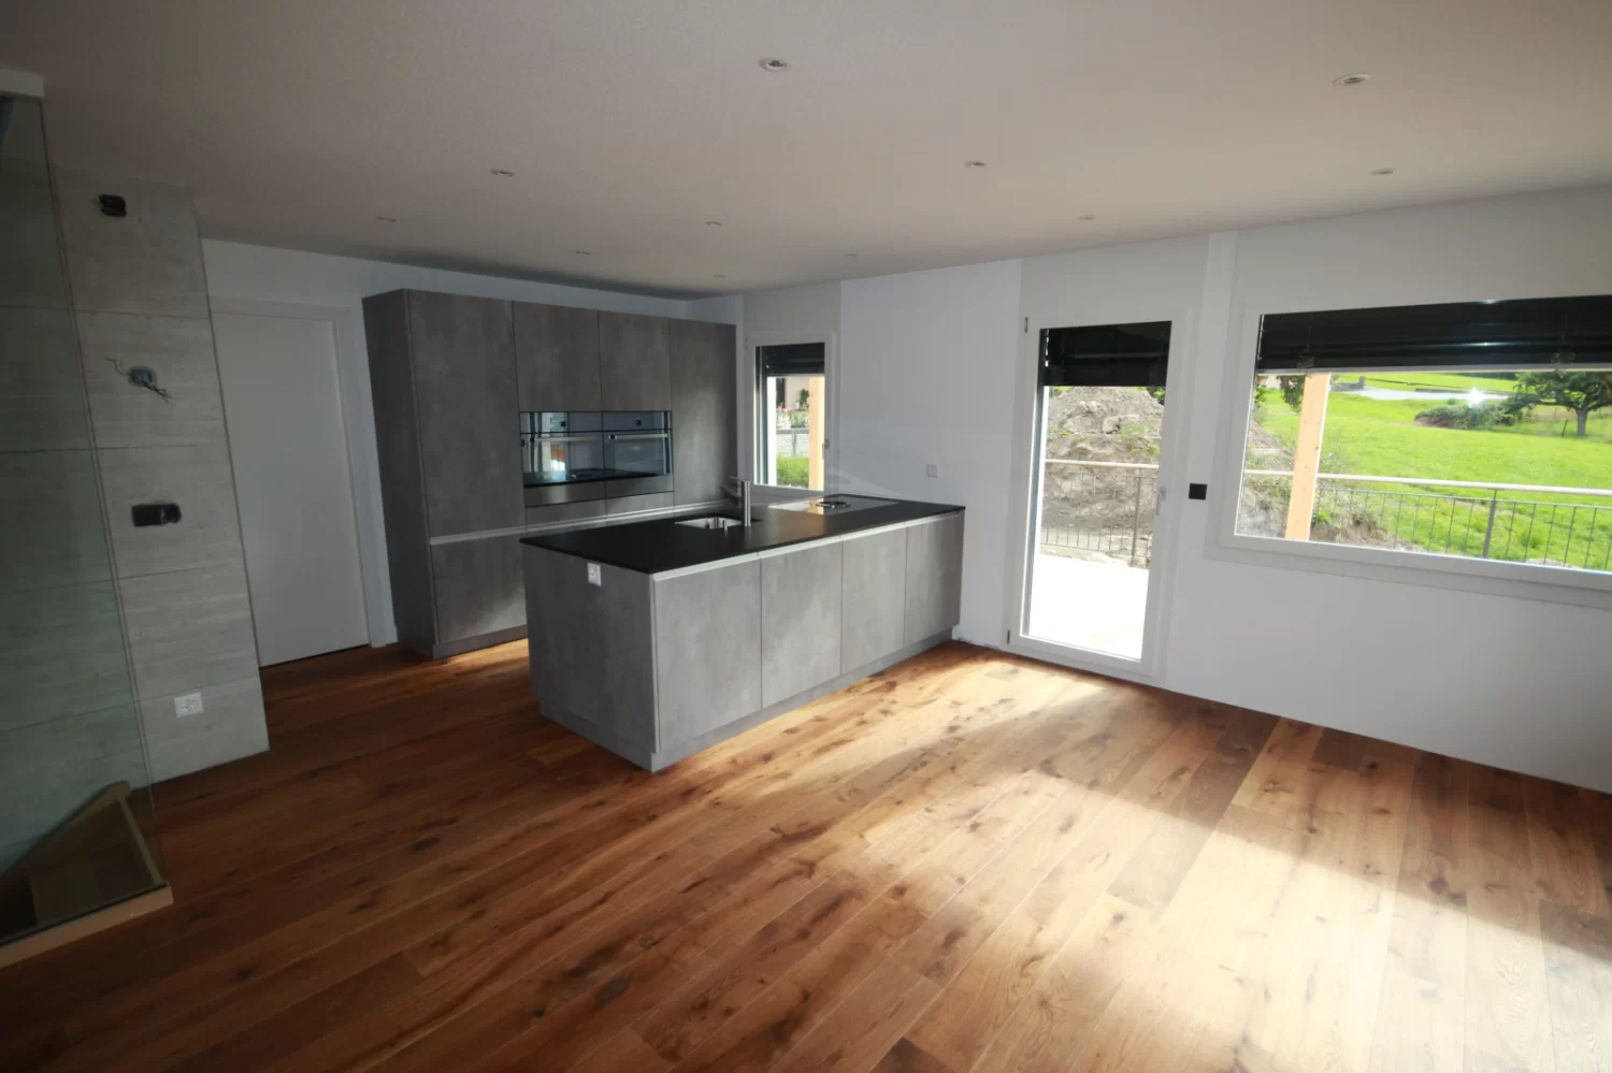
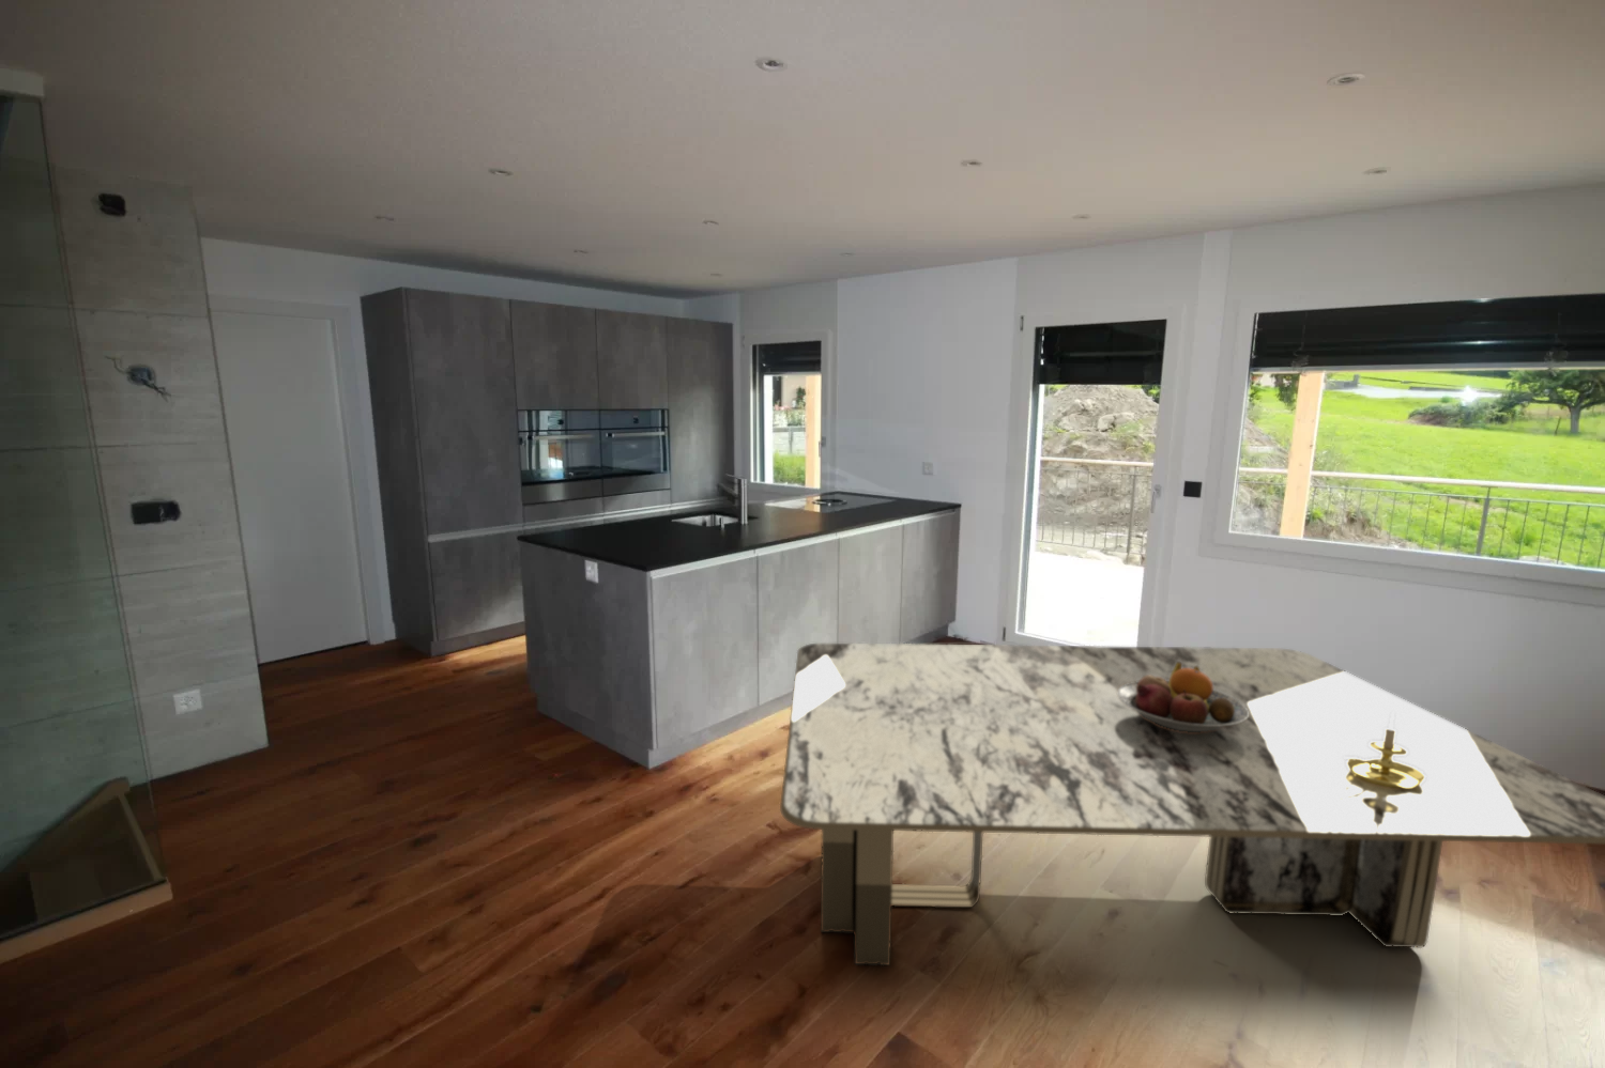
+ candle holder [1344,712,1426,789]
+ fruit bowl [1117,662,1248,732]
+ dining table [779,642,1605,967]
